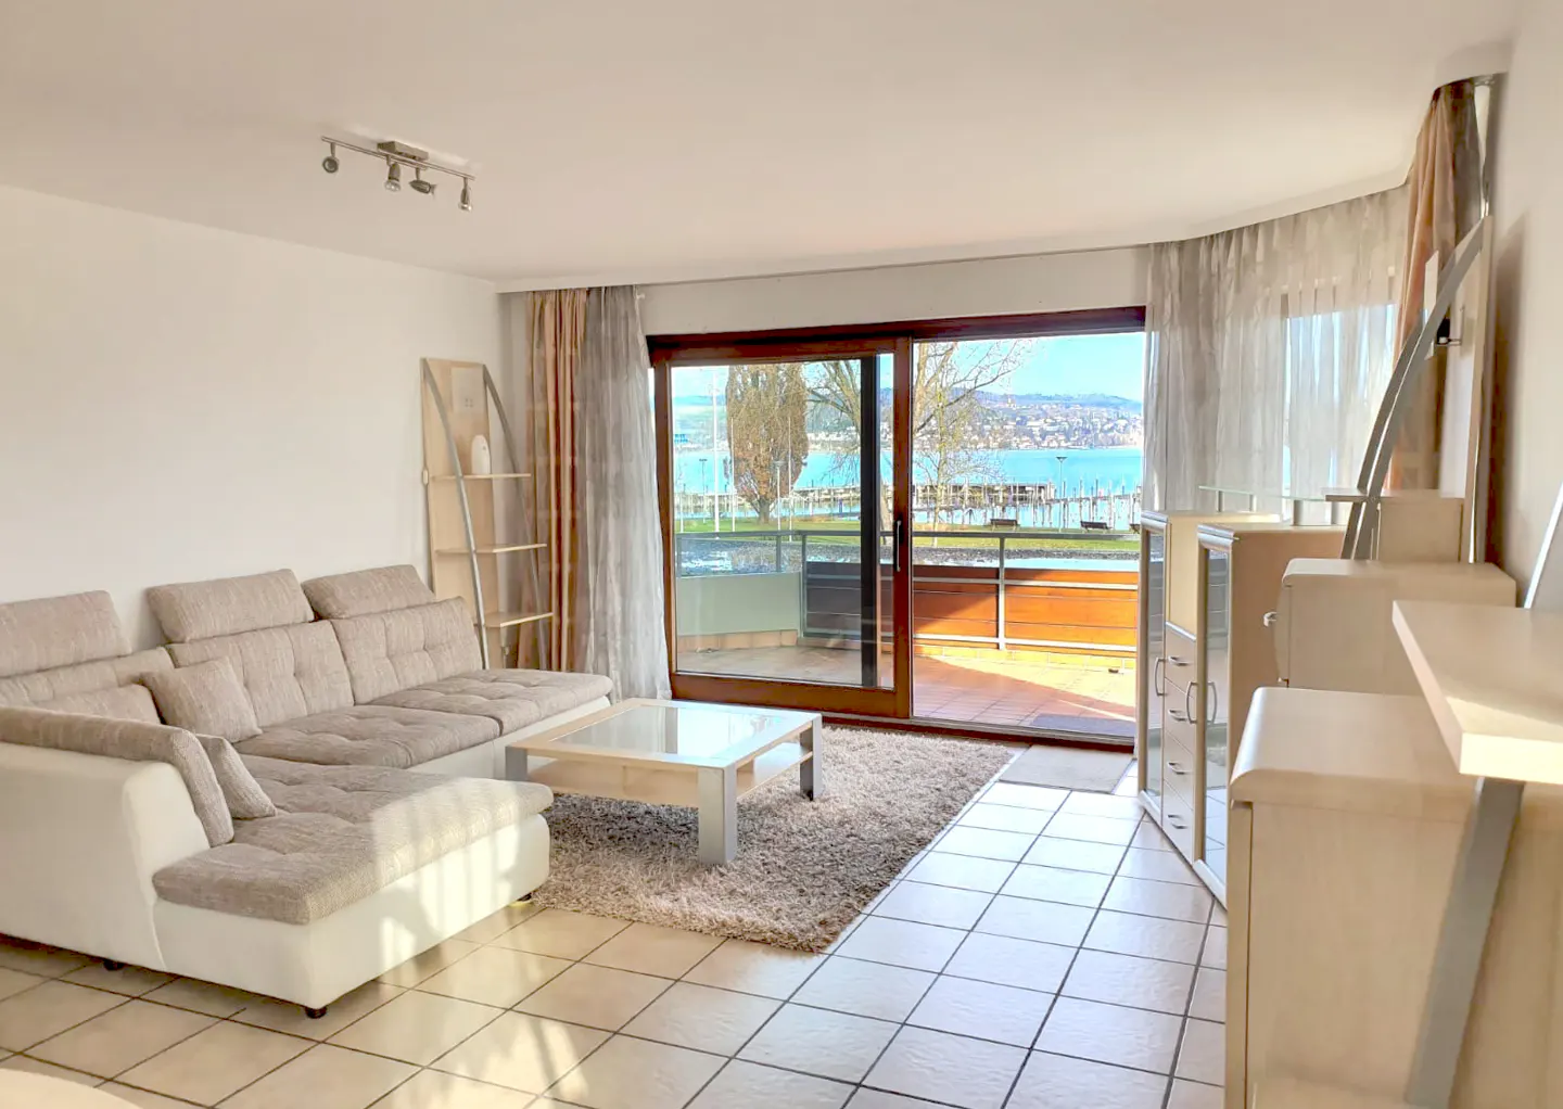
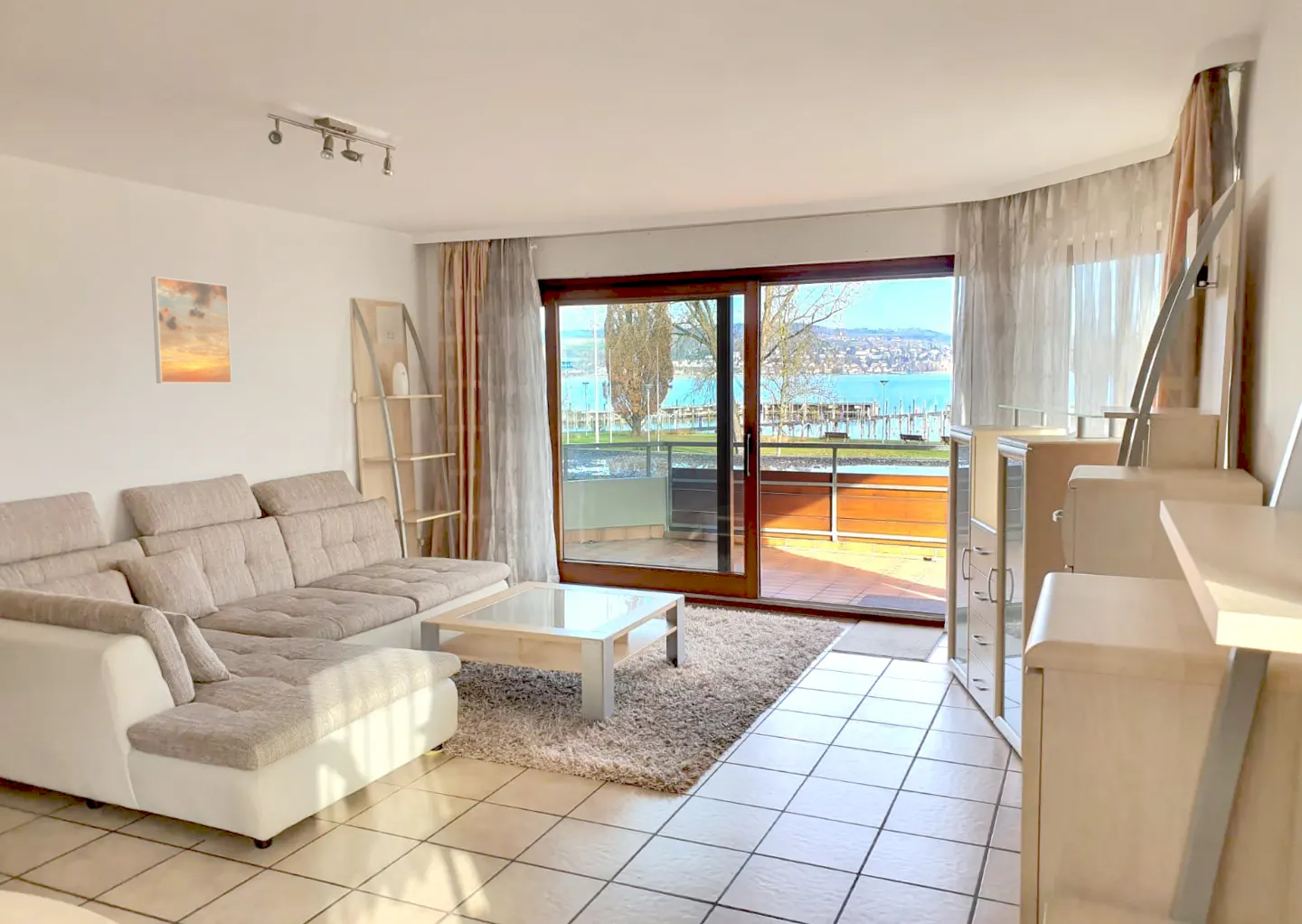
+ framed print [151,276,232,384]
